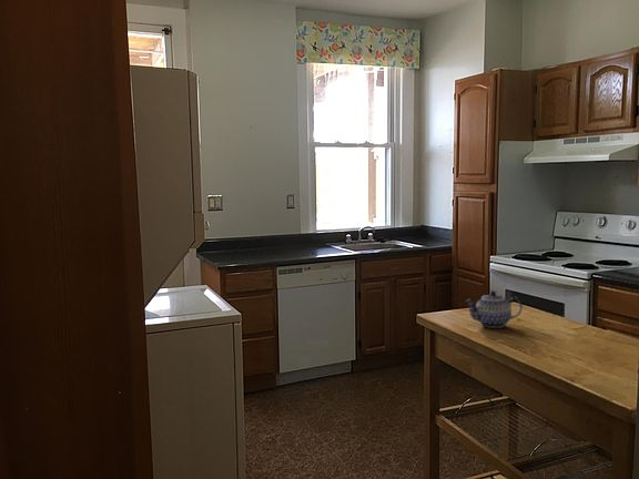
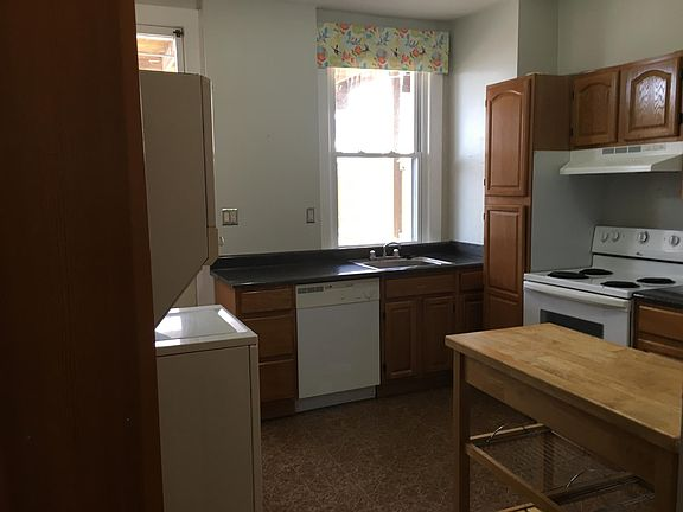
- teapot [465,289,524,329]
